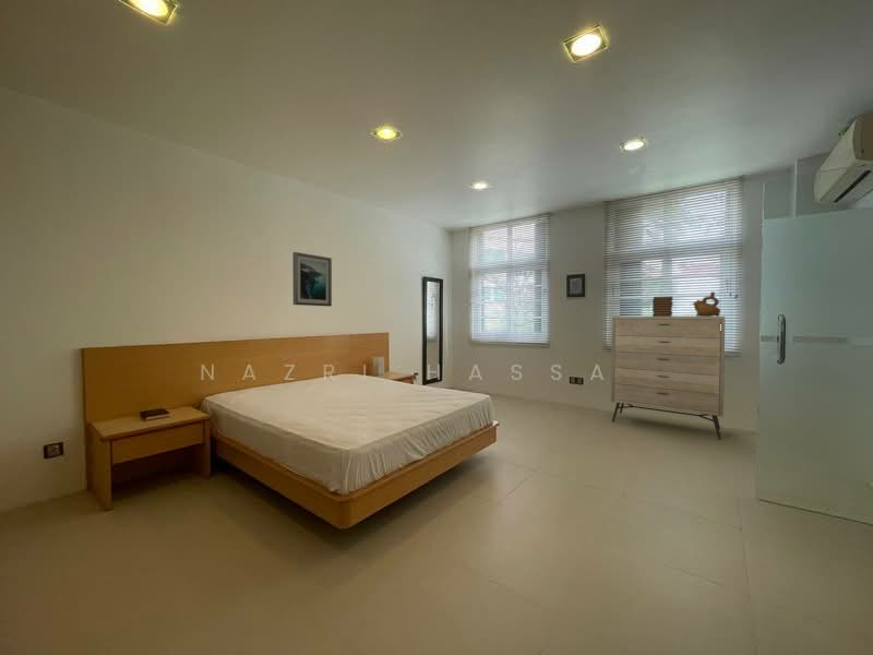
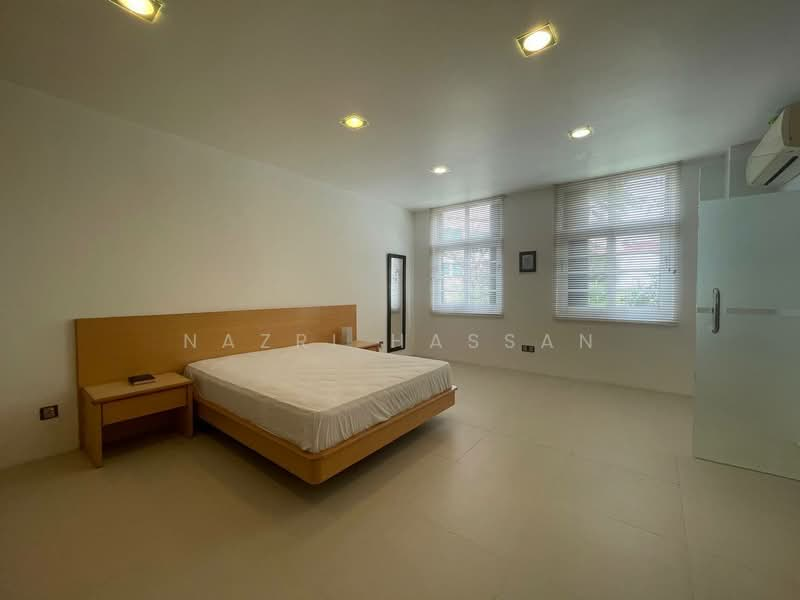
- dresser [610,315,726,440]
- book stack [651,296,674,317]
- wall art [292,251,333,308]
- ceramic vessel [692,290,721,317]
